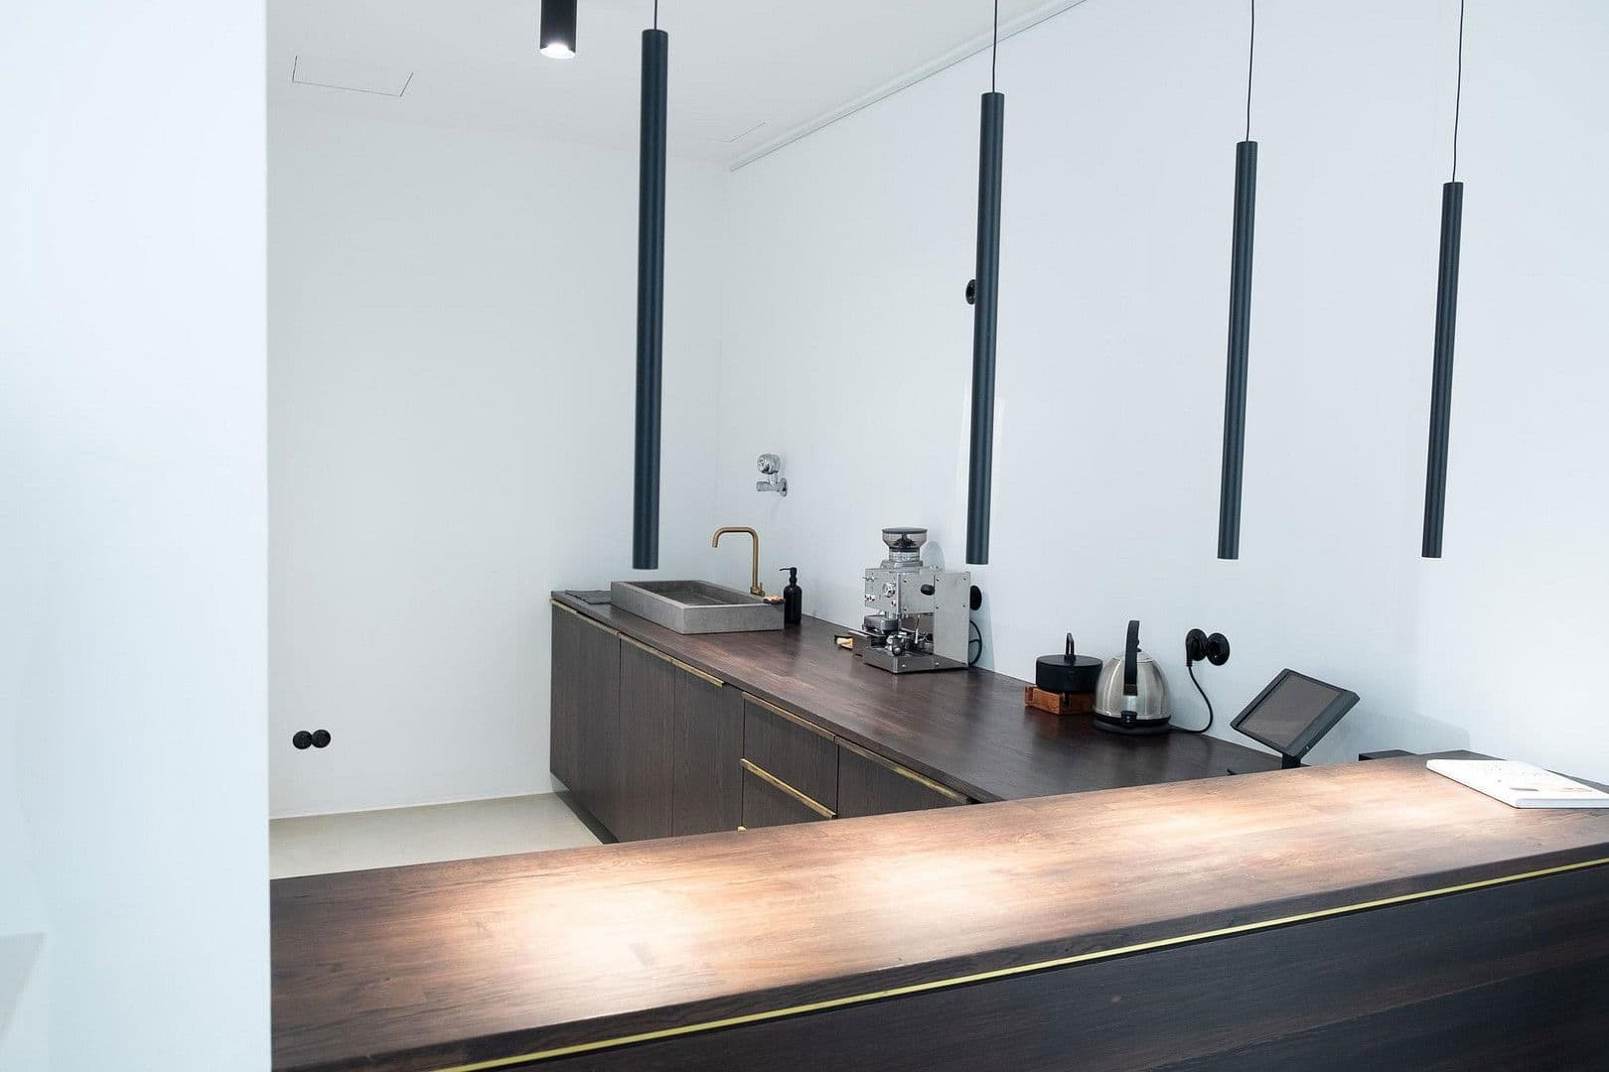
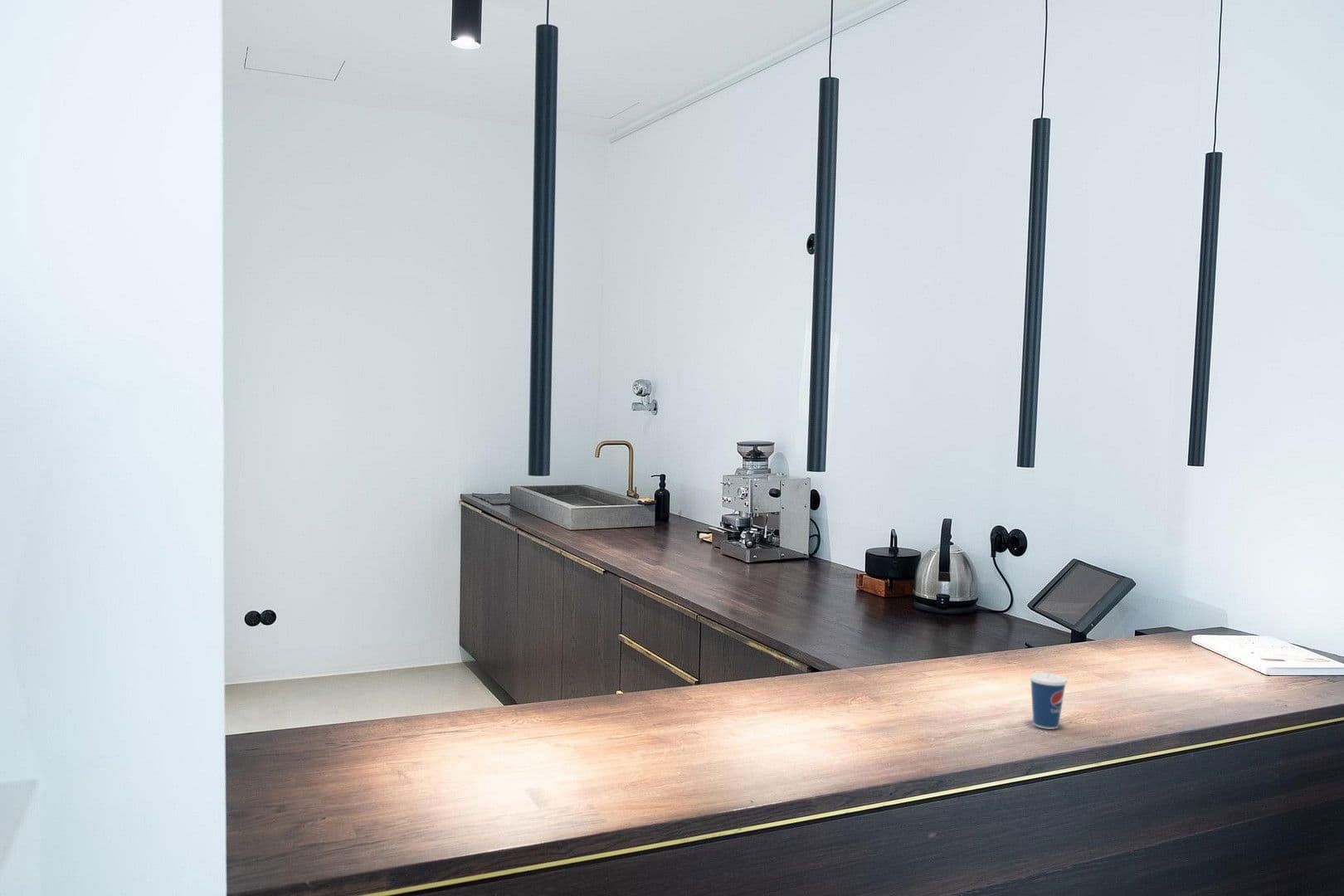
+ cup [1028,651,1069,730]
